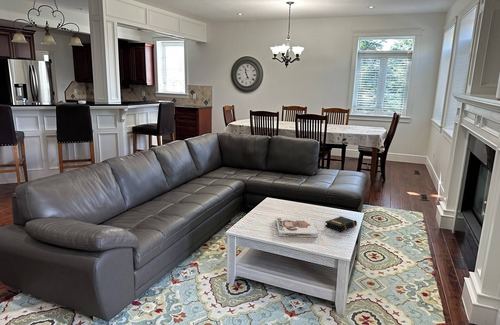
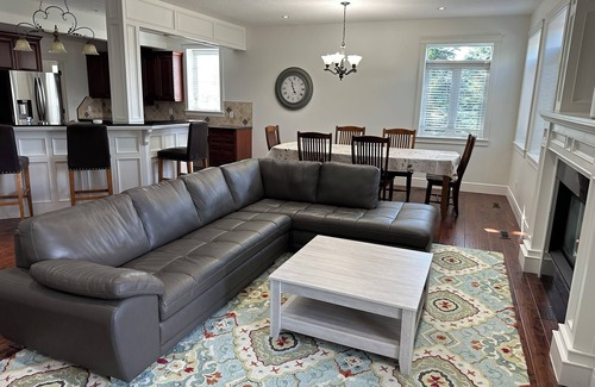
- book [324,215,358,233]
- board game [275,216,319,238]
